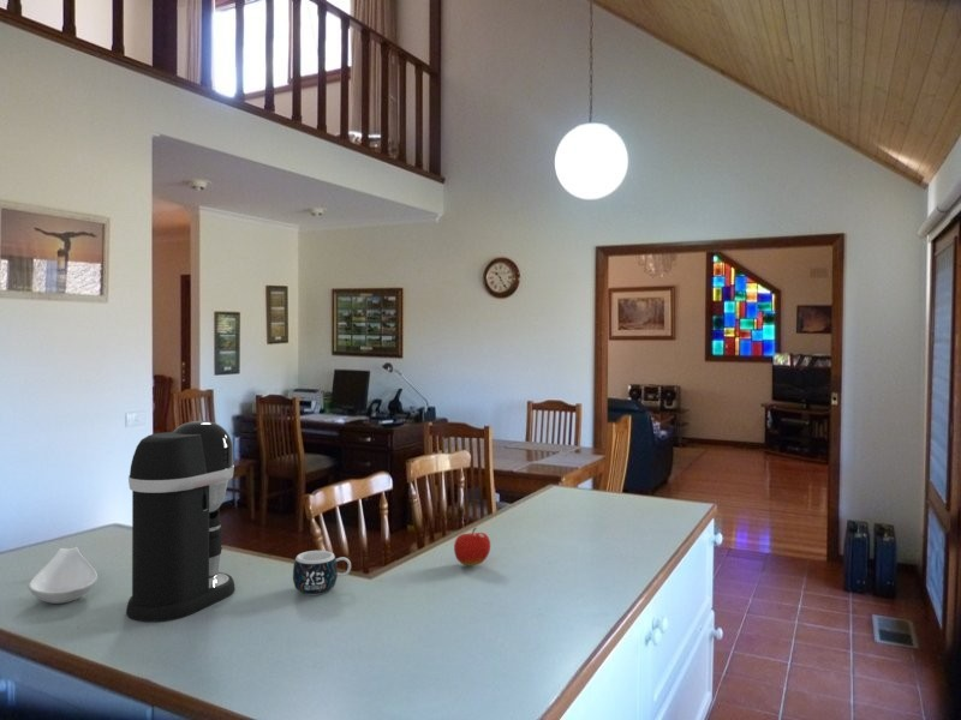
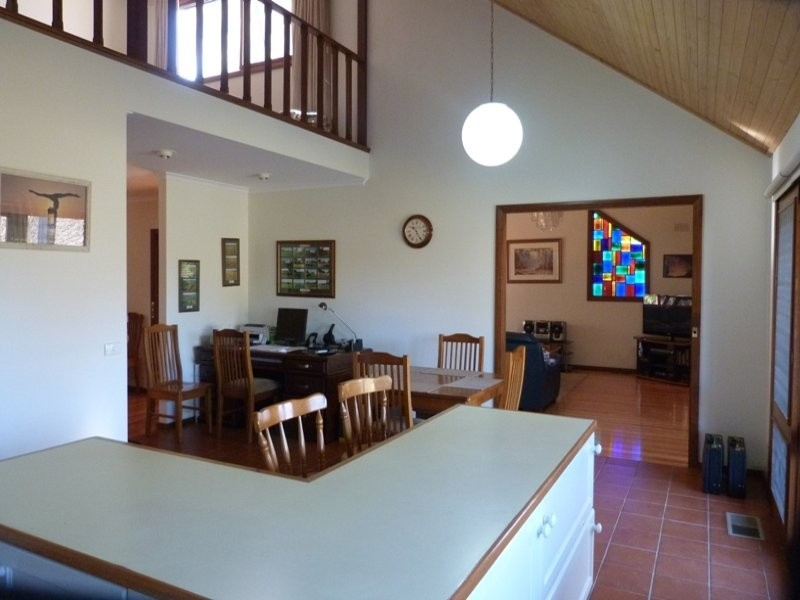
- spoon rest [28,546,99,605]
- fruit [453,527,491,566]
- coffee maker [125,420,235,623]
- mug [292,550,352,596]
